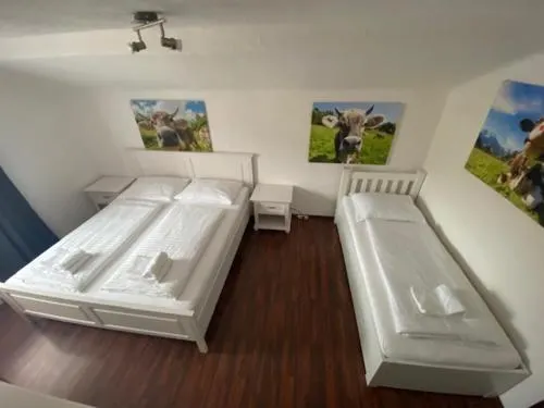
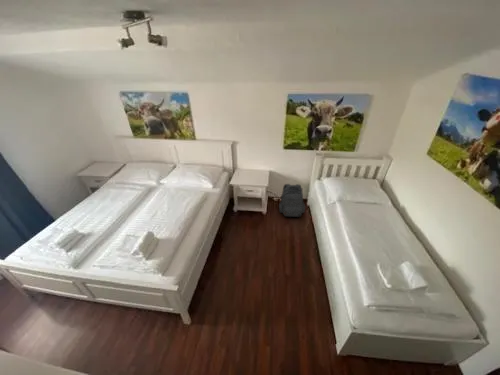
+ backpack [278,183,306,218]
